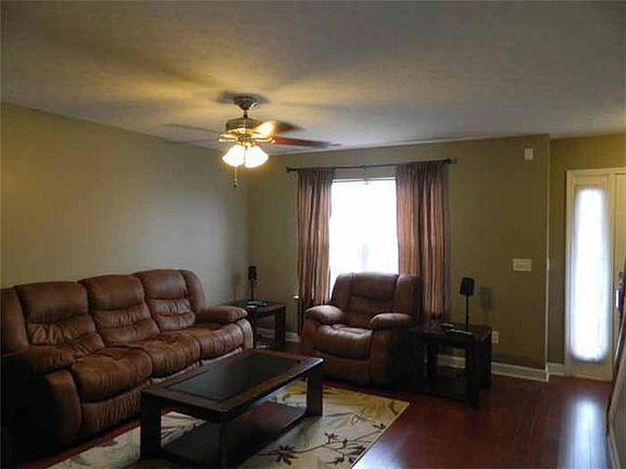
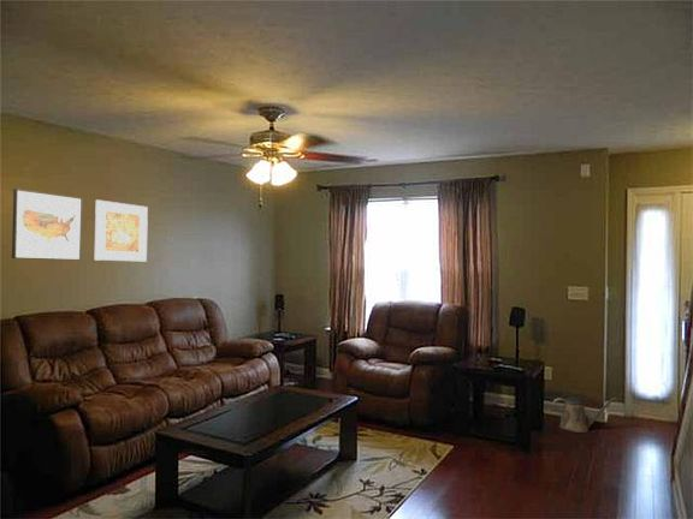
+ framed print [94,198,149,262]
+ wall art [11,187,84,262]
+ watering can [551,396,618,434]
